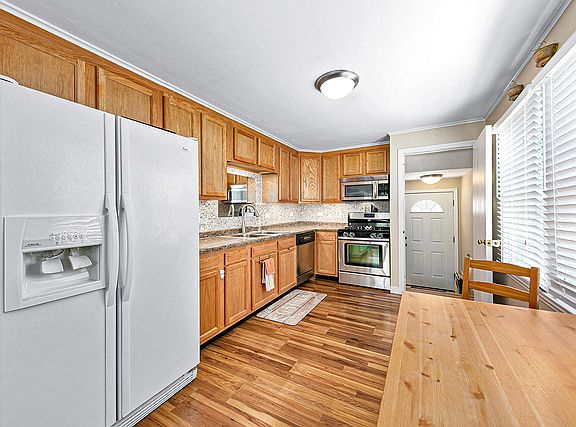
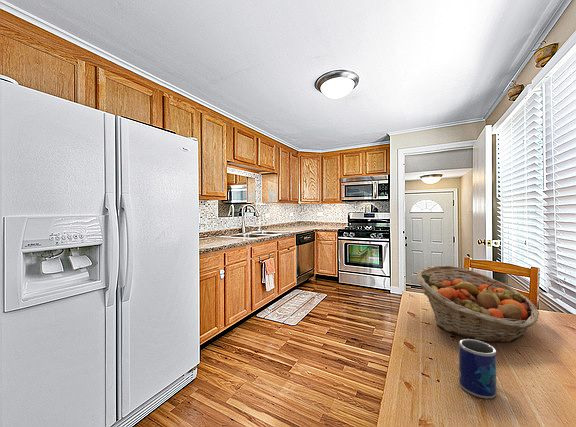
+ fruit basket [415,264,540,344]
+ mug [458,338,497,400]
